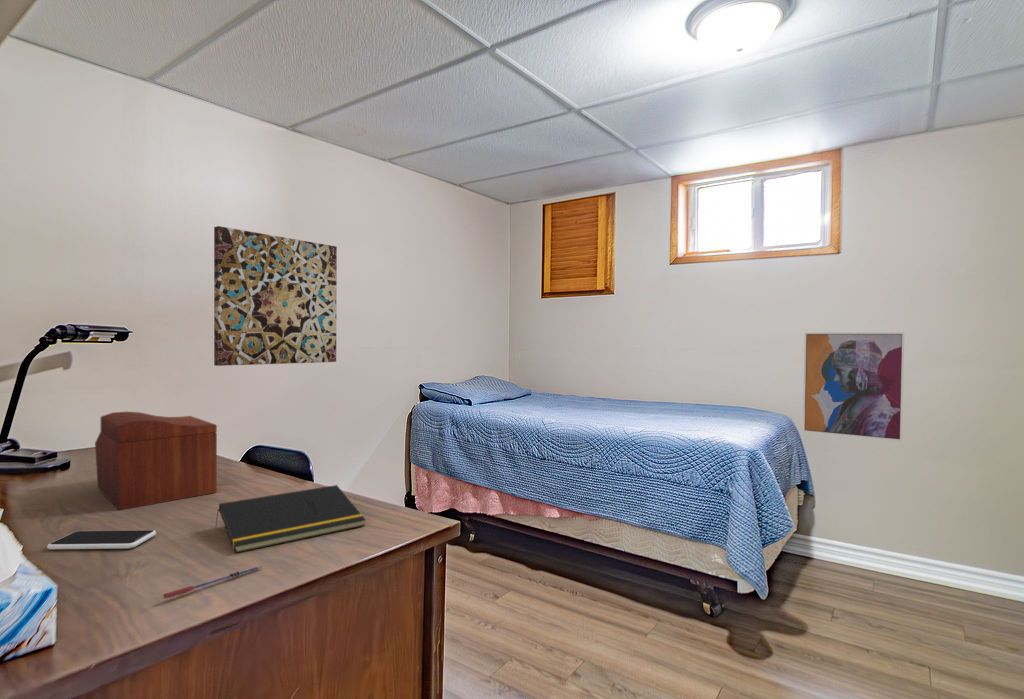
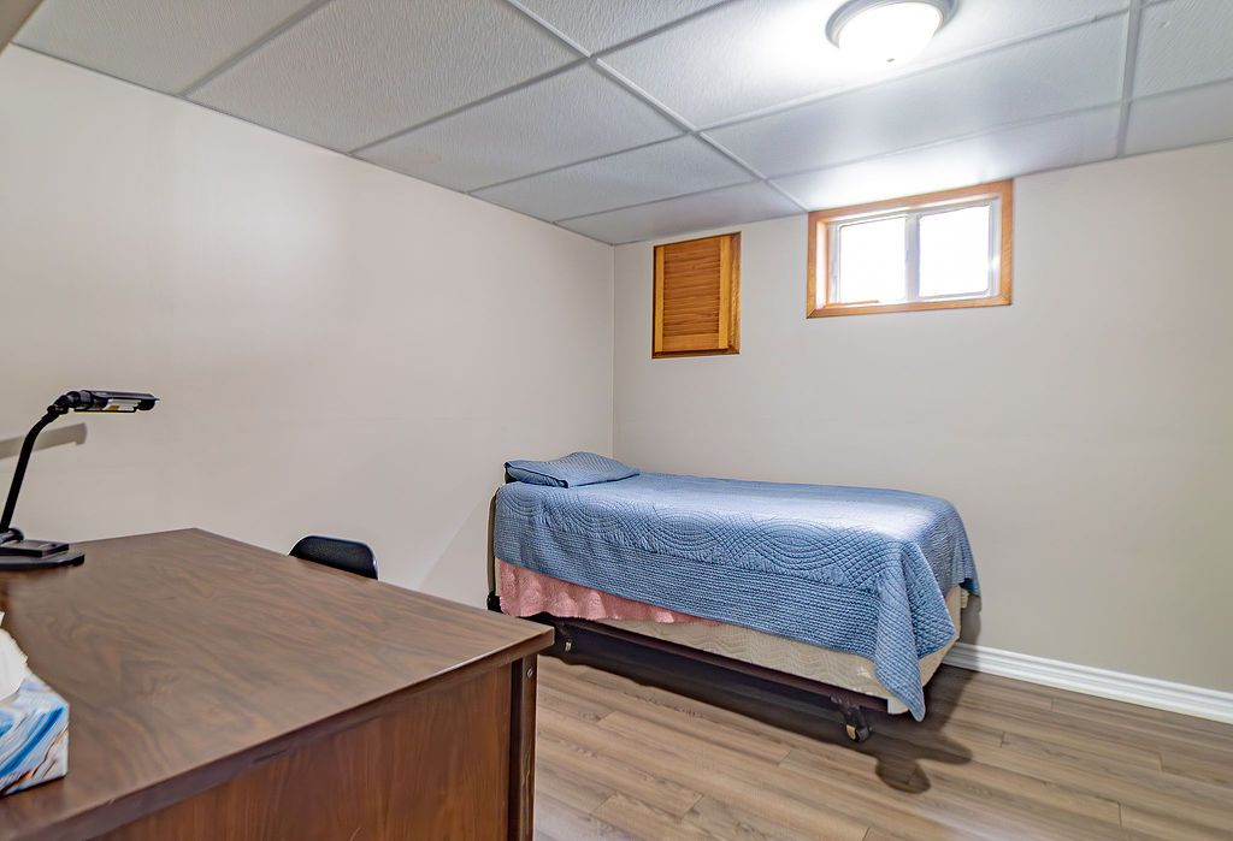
- wall art [213,225,338,367]
- sewing box [94,411,218,511]
- notepad [214,484,366,554]
- smartphone [46,529,157,550]
- pen [162,565,263,600]
- wall art [802,331,905,442]
